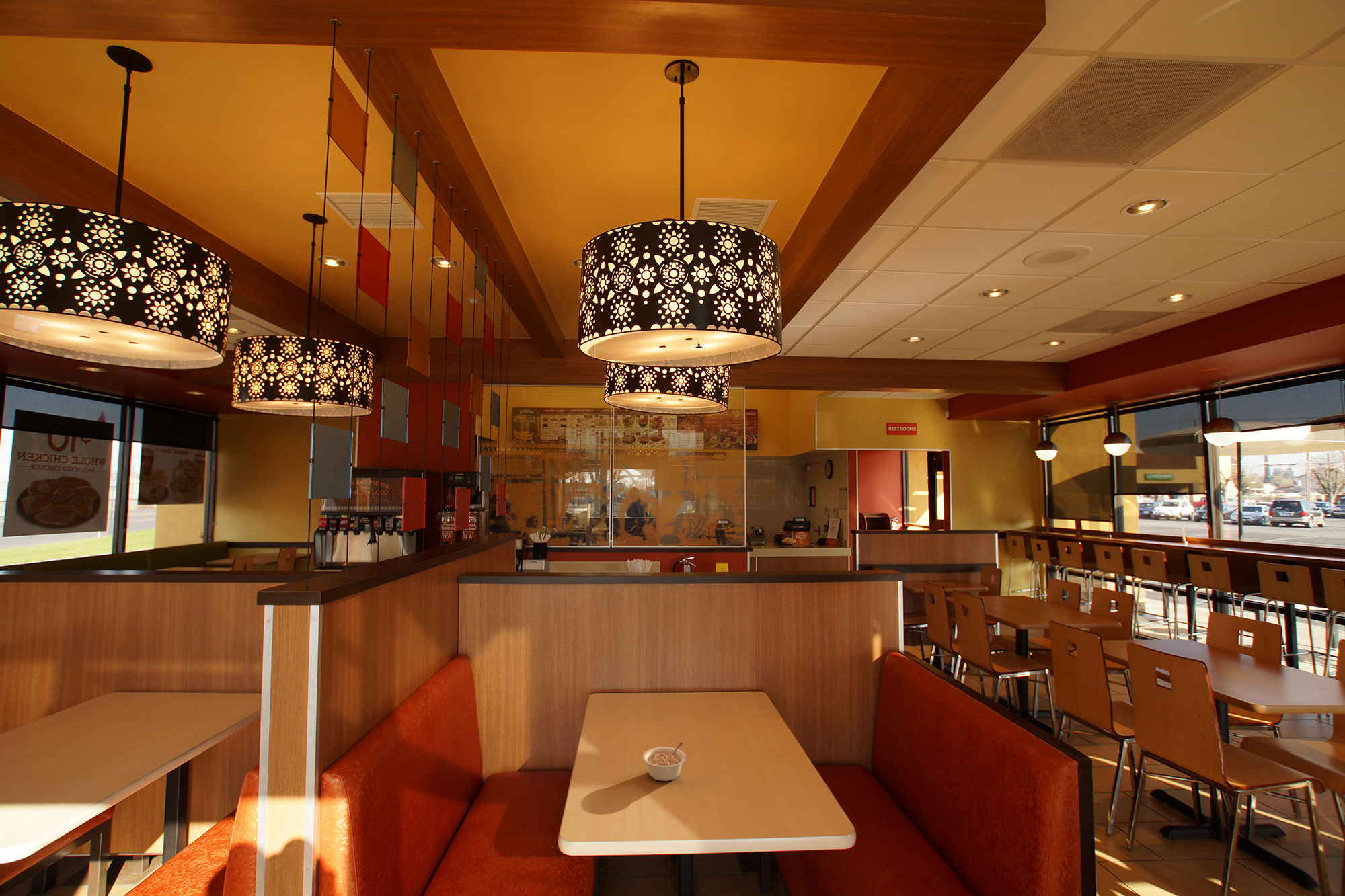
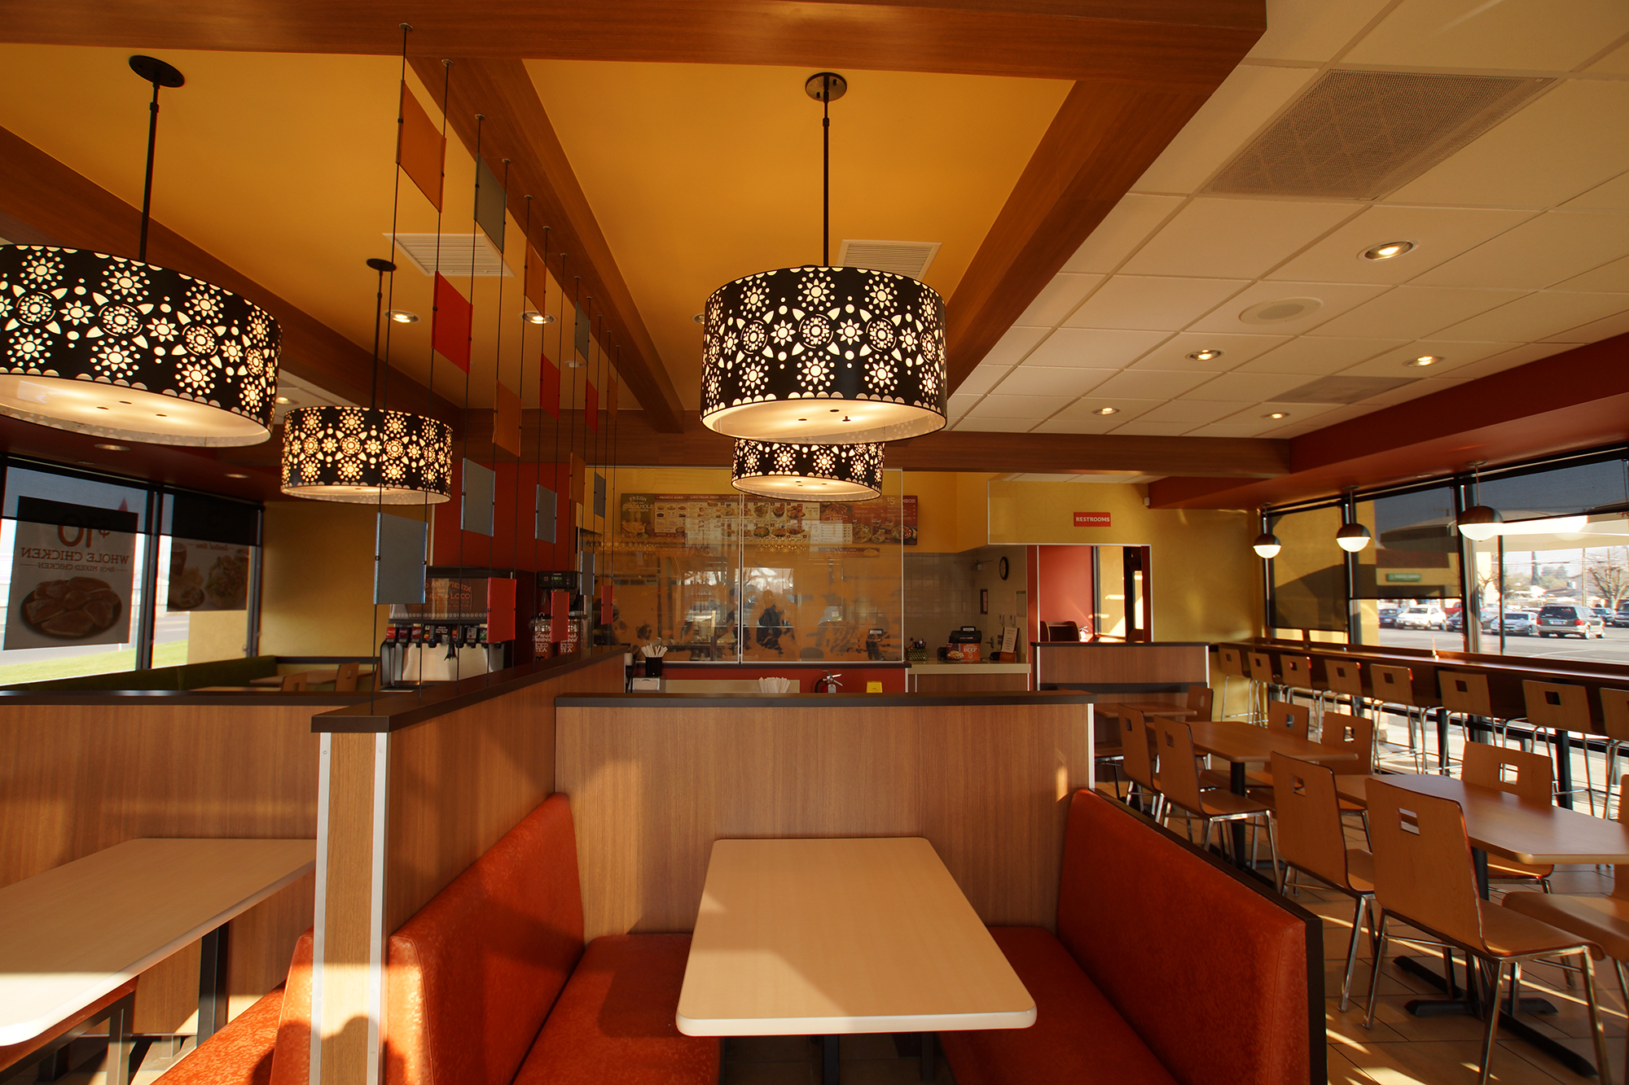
- legume [642,741,687,782]
